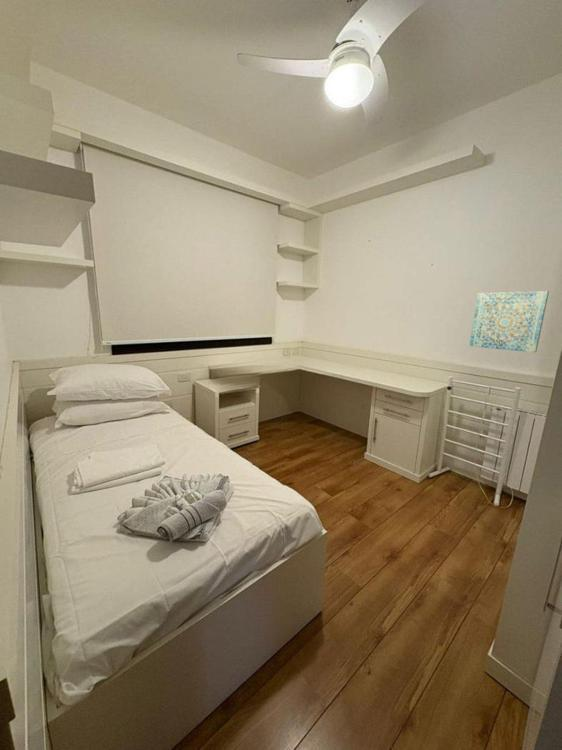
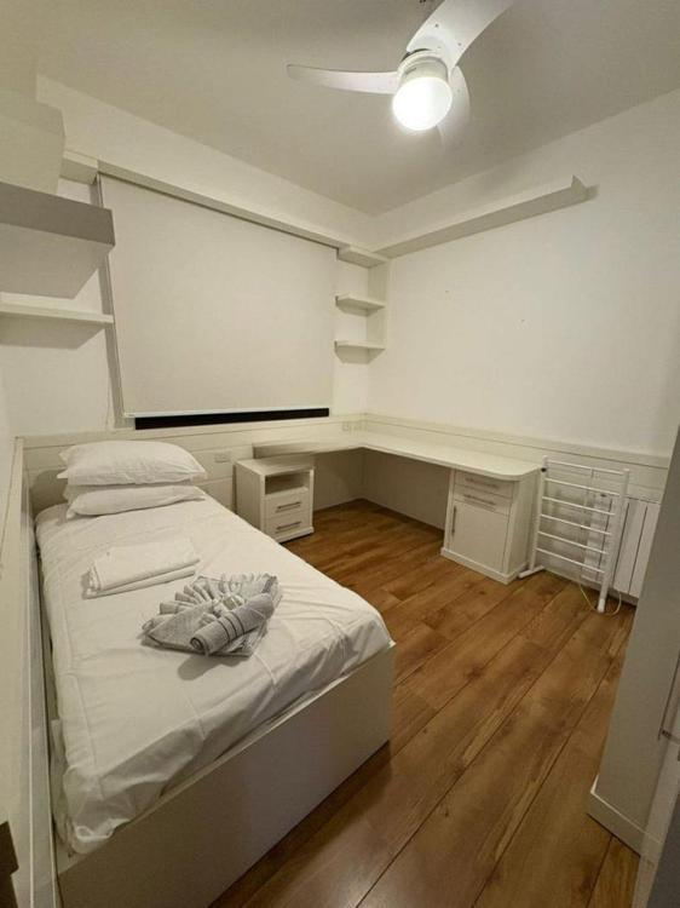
- wall art [469,290,550,353]
